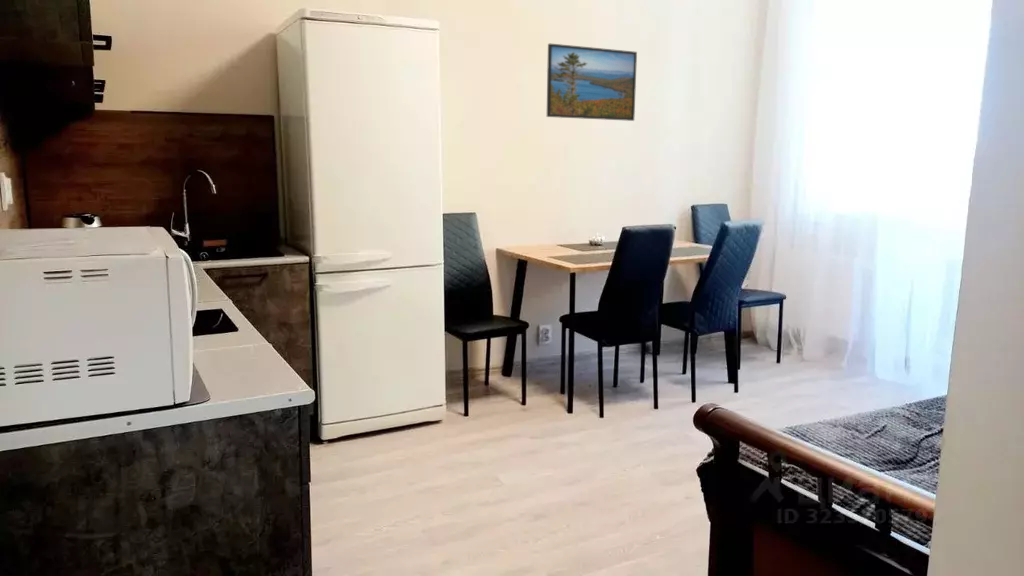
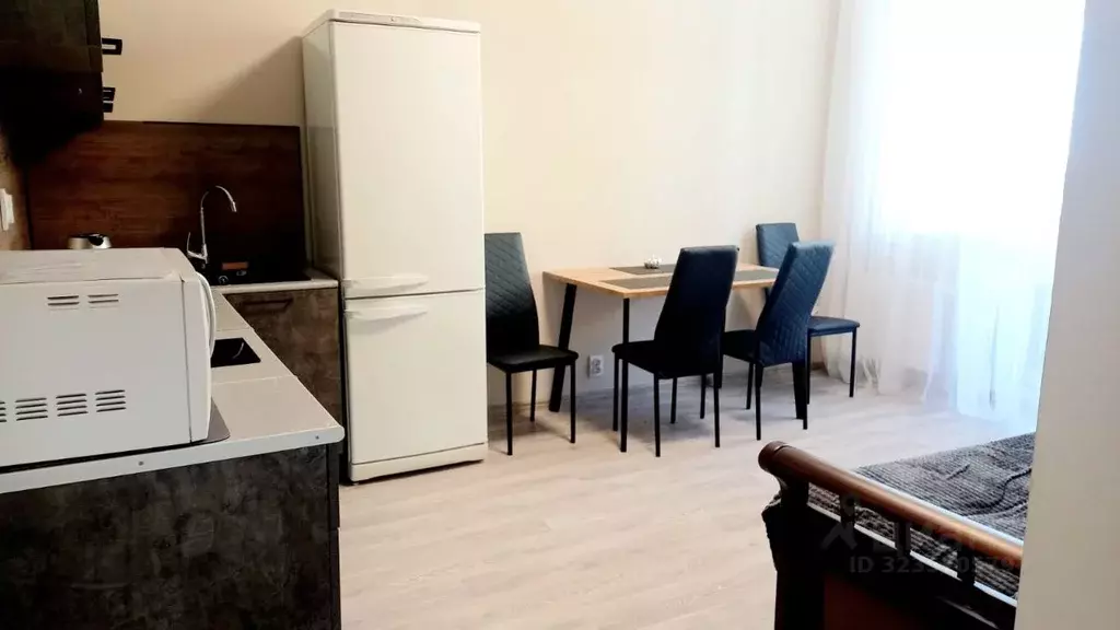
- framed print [546,43,638,122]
